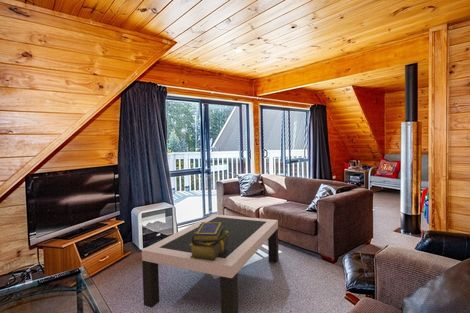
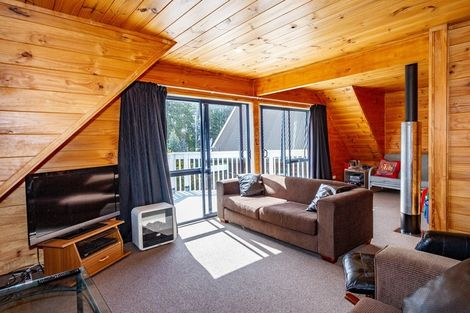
- coffee table [141,213,280,313]
- stack of books [190,222,229,261]
